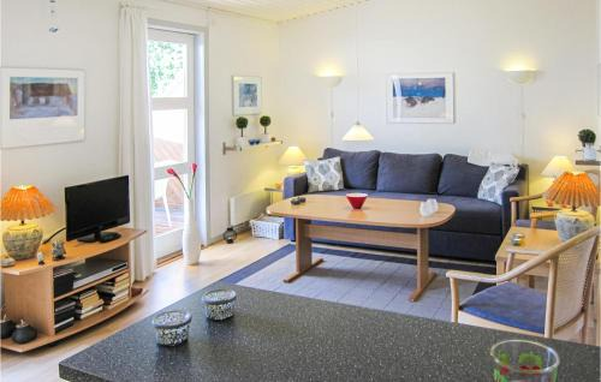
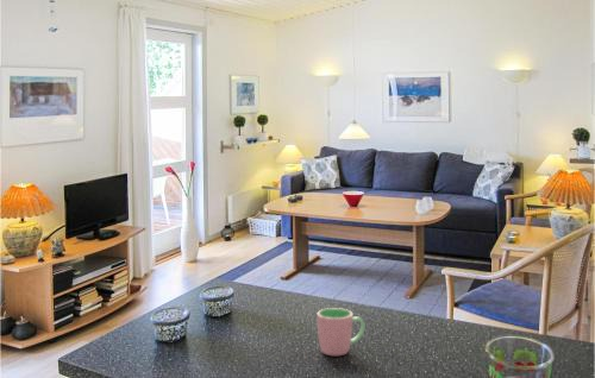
+ cup [317,307,365,357]
